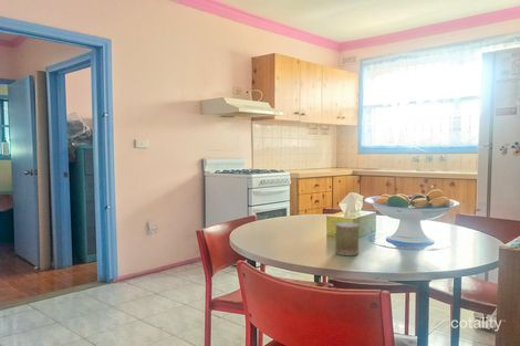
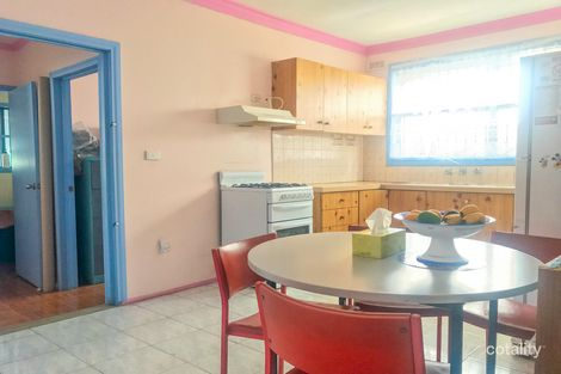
- mug [334,221,360,256]
